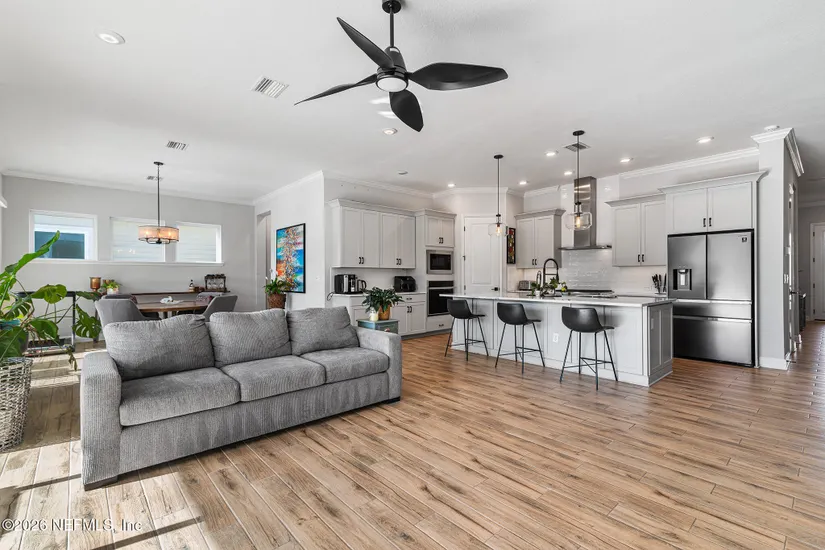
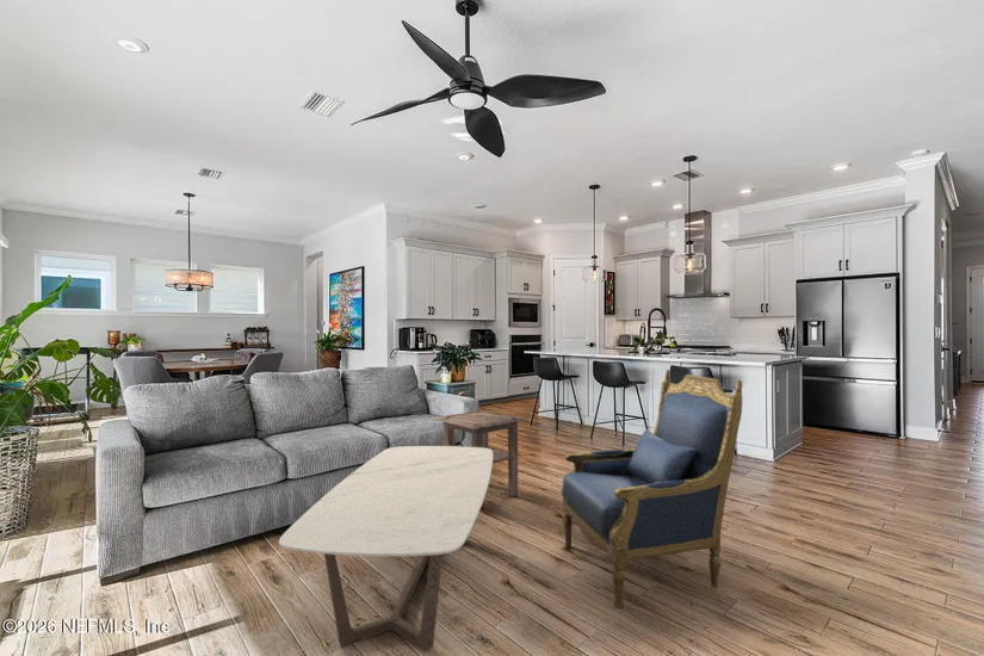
+ side table [433,409,528,508]
+ armchair [559,369,743,609]
+ coffee table [278,445,494,652]
